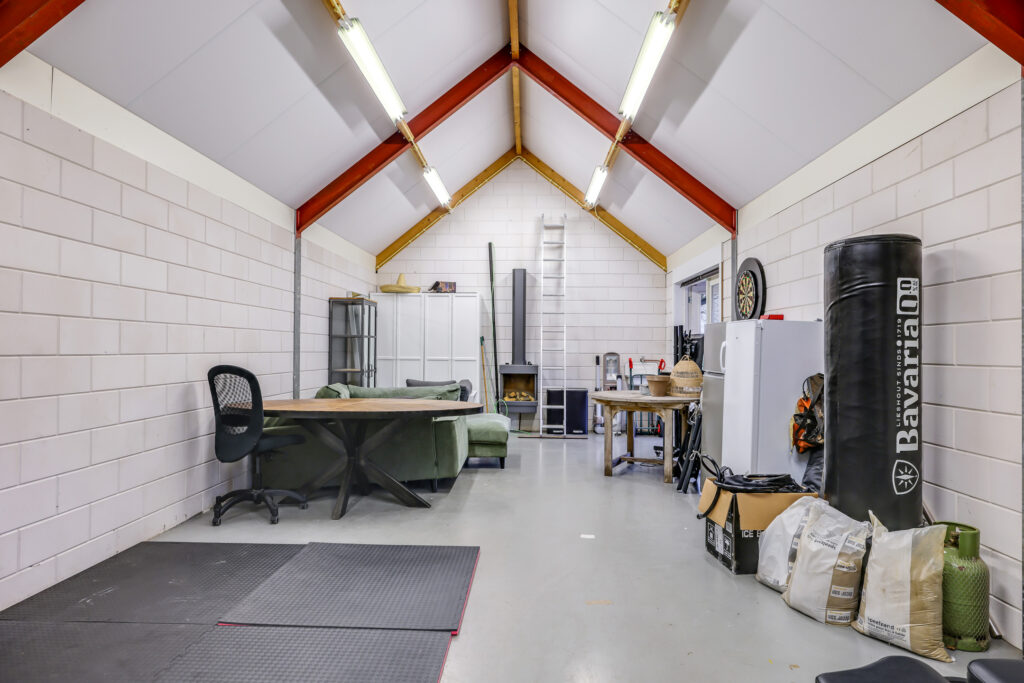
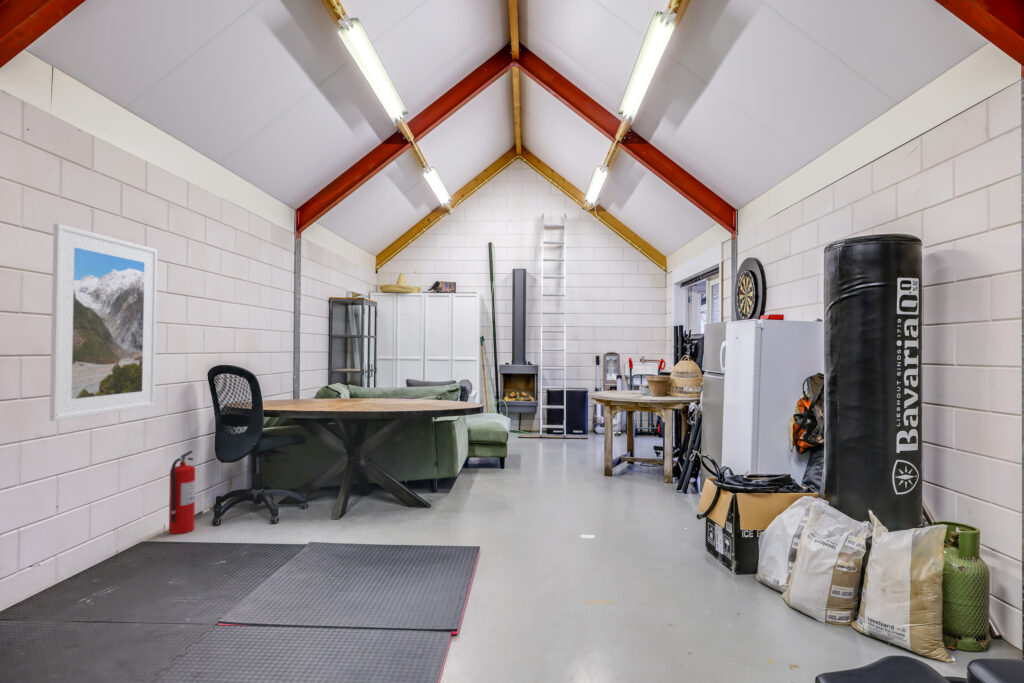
+ fire extinguisher [168,450,196,535]
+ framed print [49,223,159,422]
